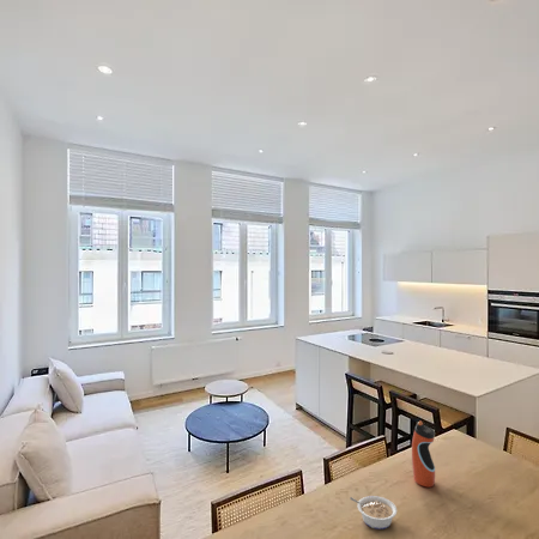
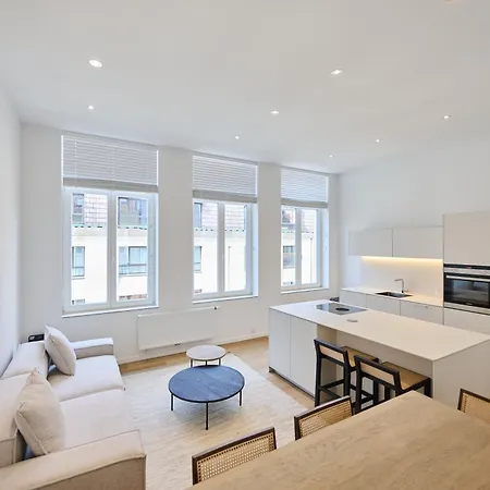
- water bottle [411,420,436,489]
- legume [349,495,398,531]
